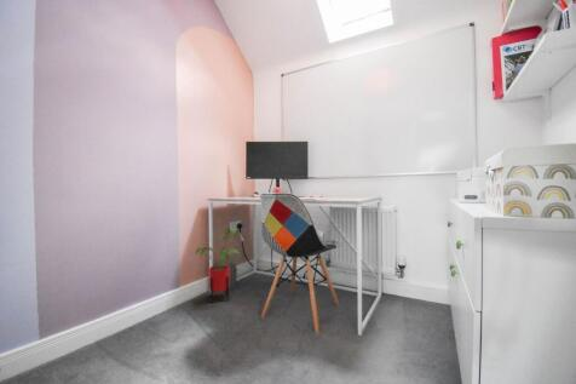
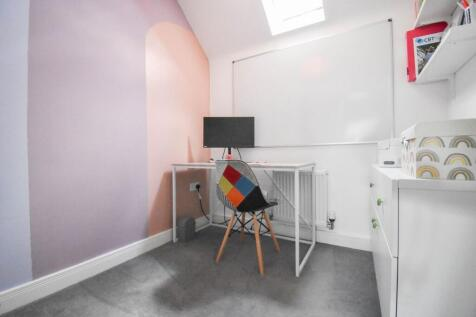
- house plant [194,227,240,304]
